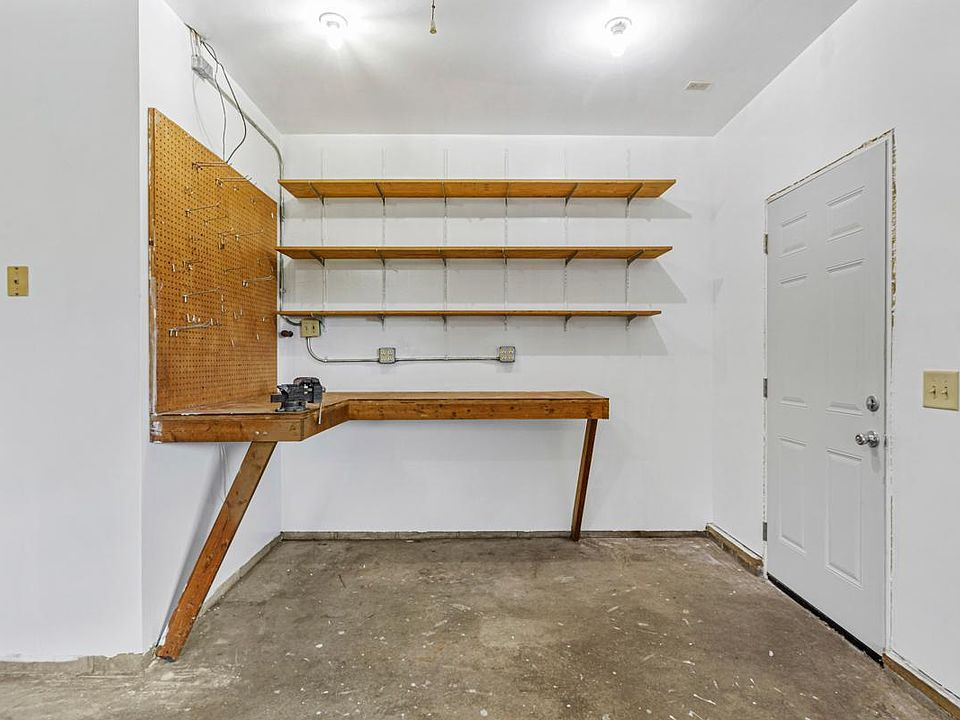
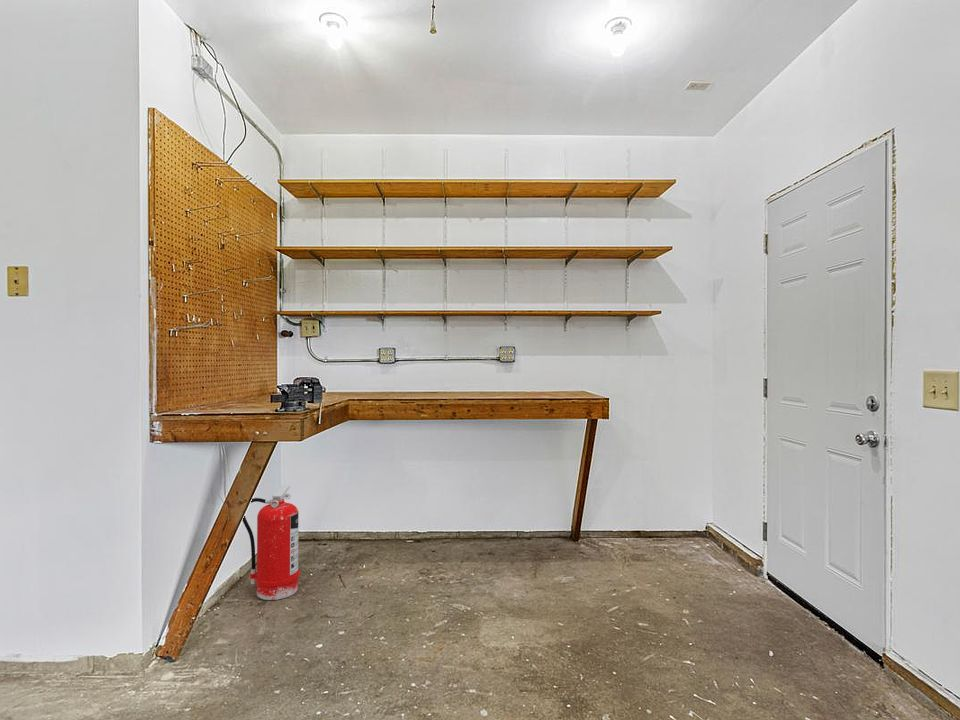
+ fire extinguisher [241,484,301,601]
